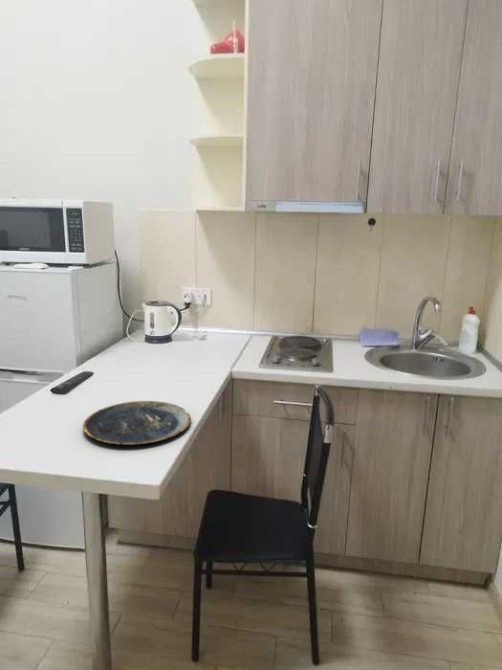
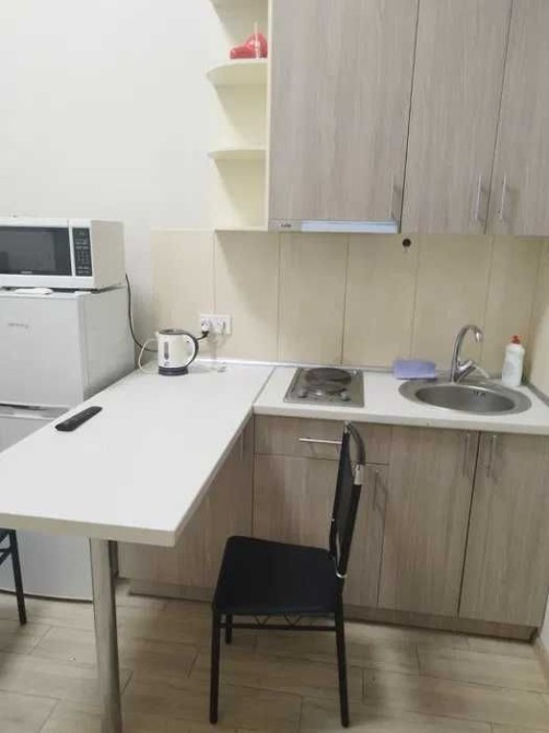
- plate [82,400,192,446]
